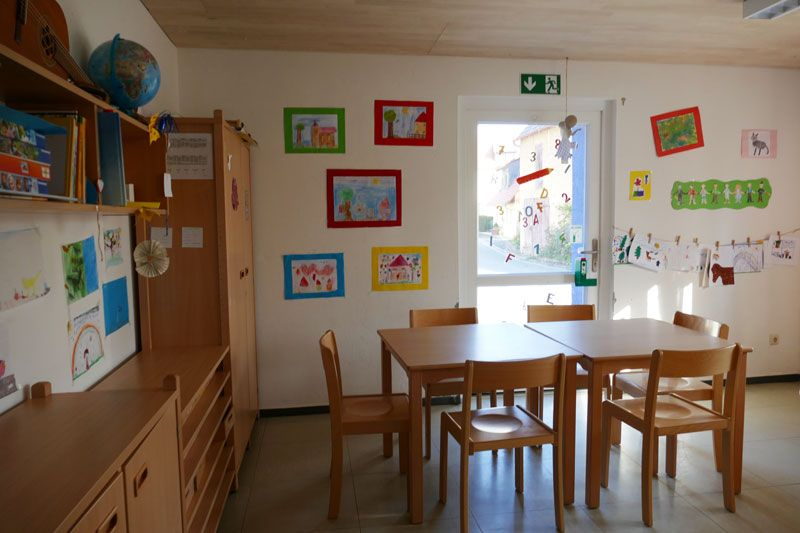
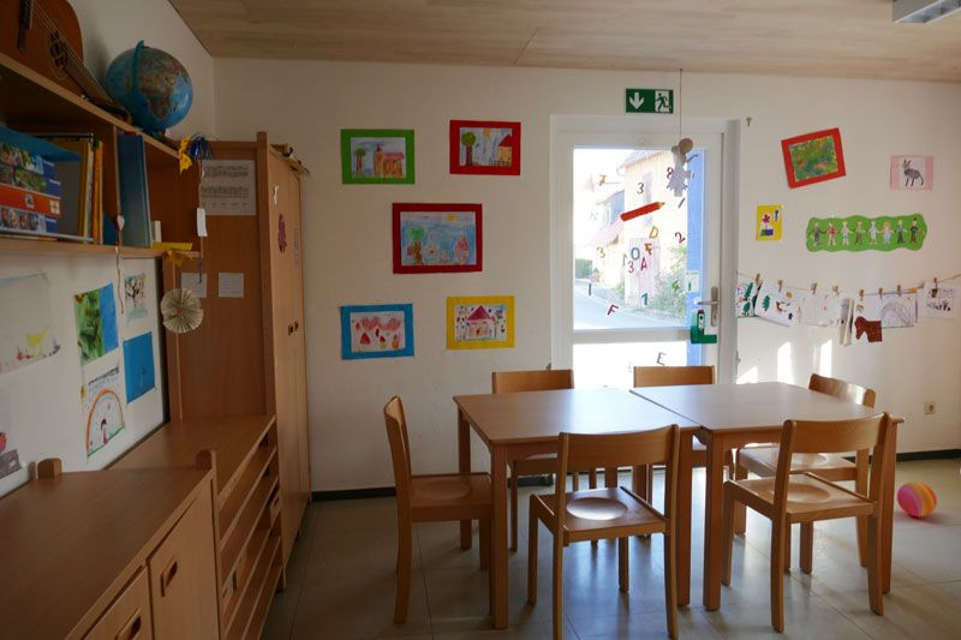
+ ball [896,480,938,518]
